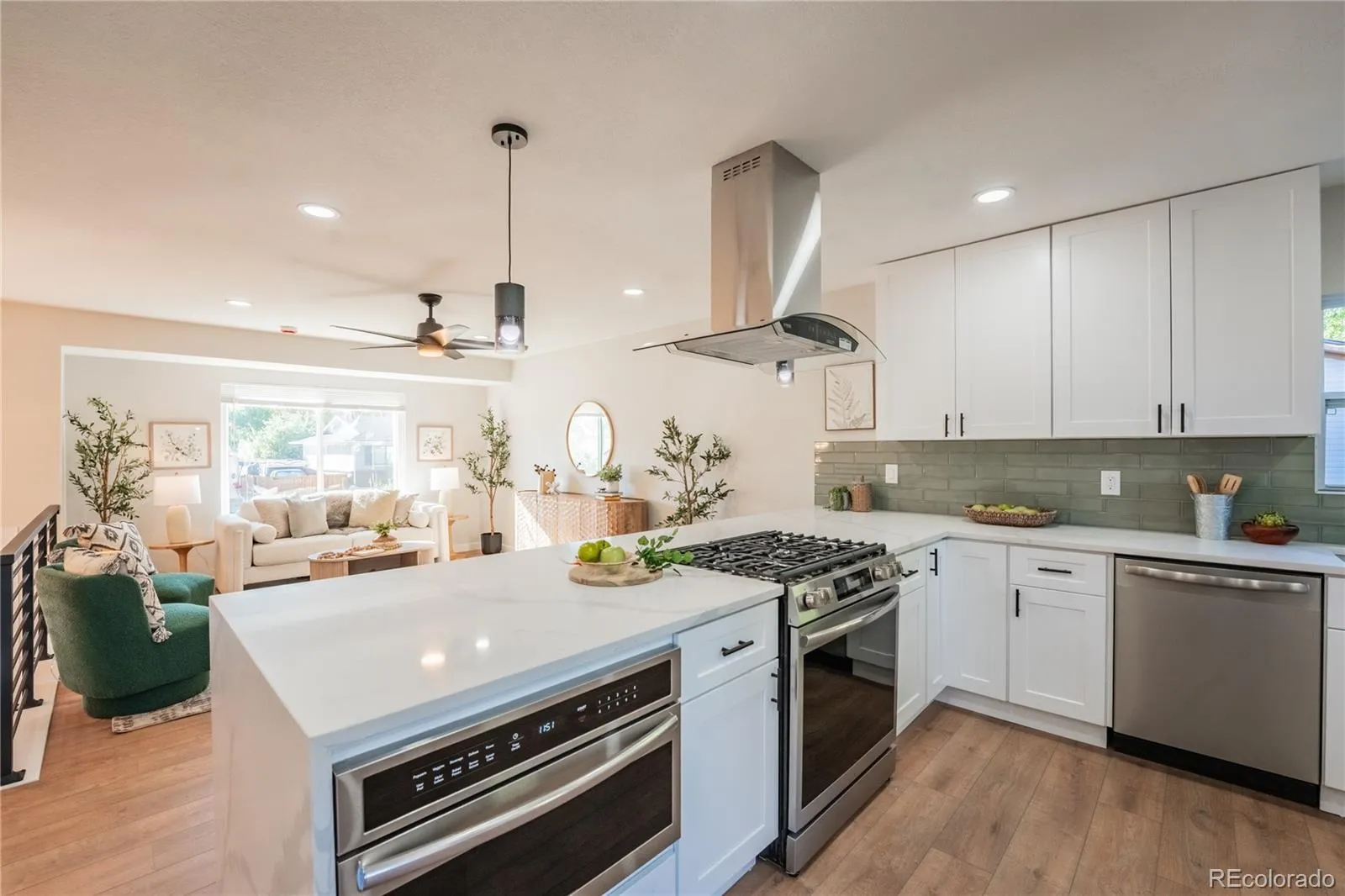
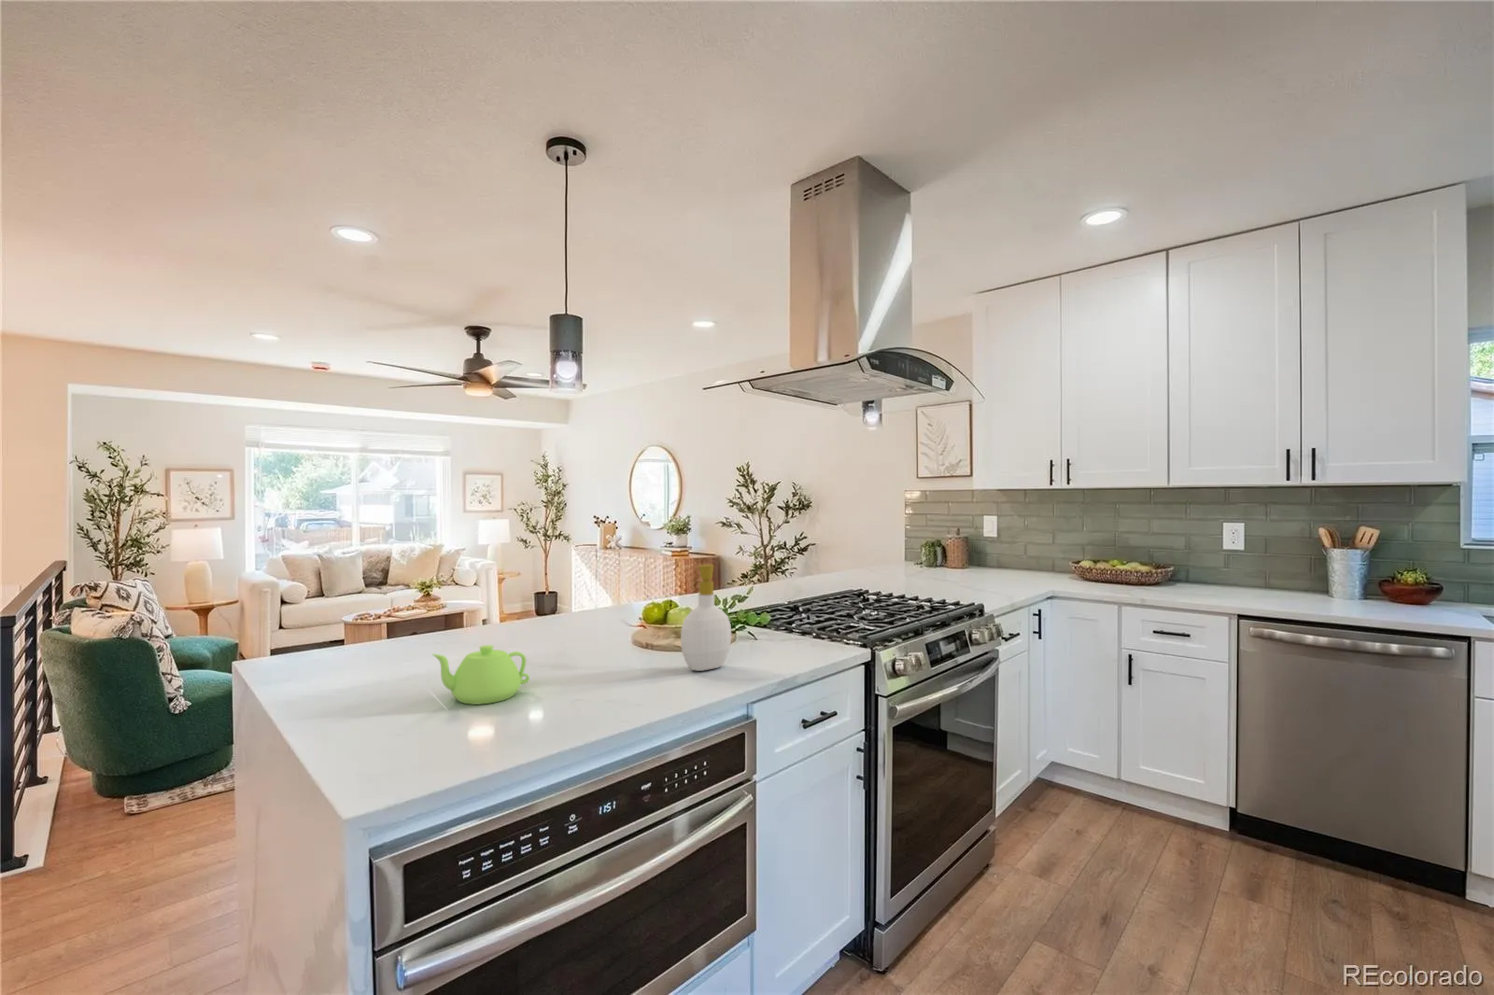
+ soap bottle [680,564,732,672]
+ teapot [431,644,530,705]
